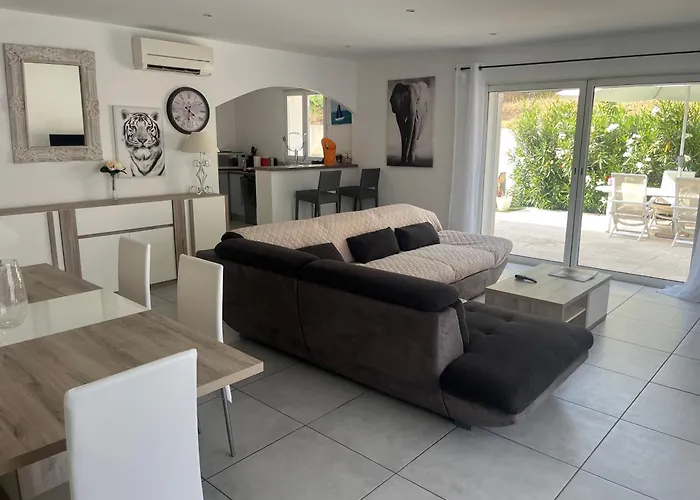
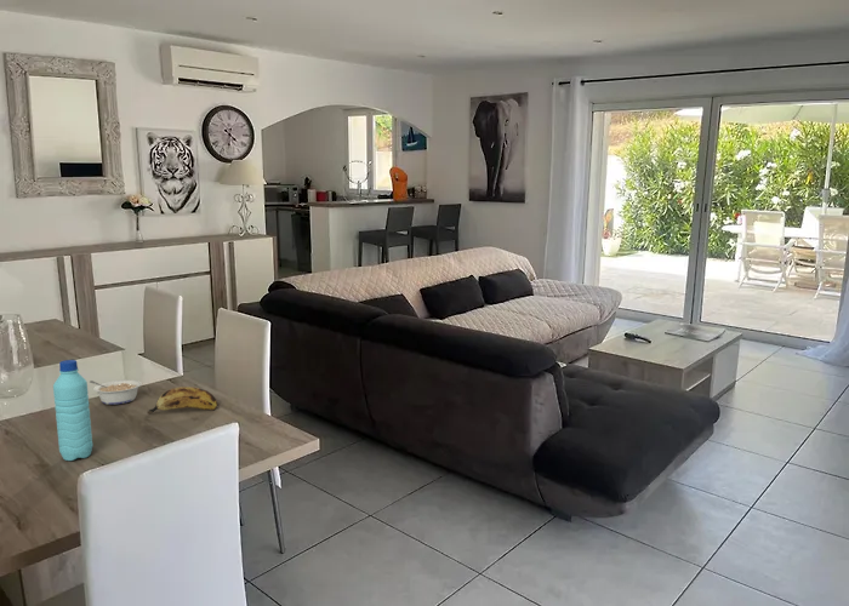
+ water bottle [52,359,93,462]
+ legume [89,379,143,406]
+ banana [146,385,220,416]
